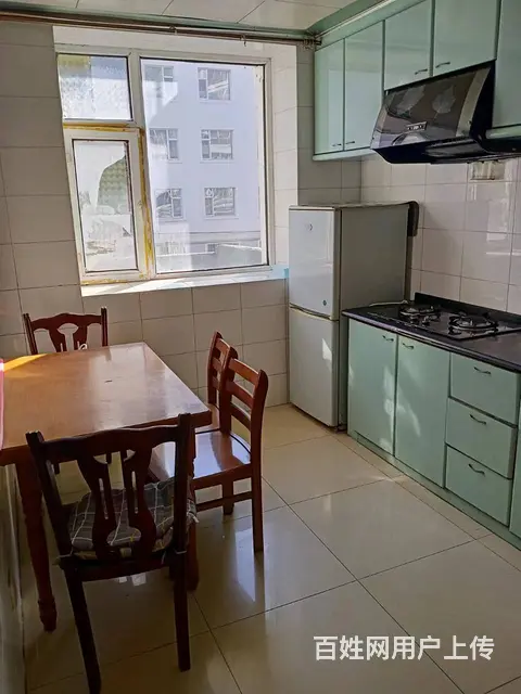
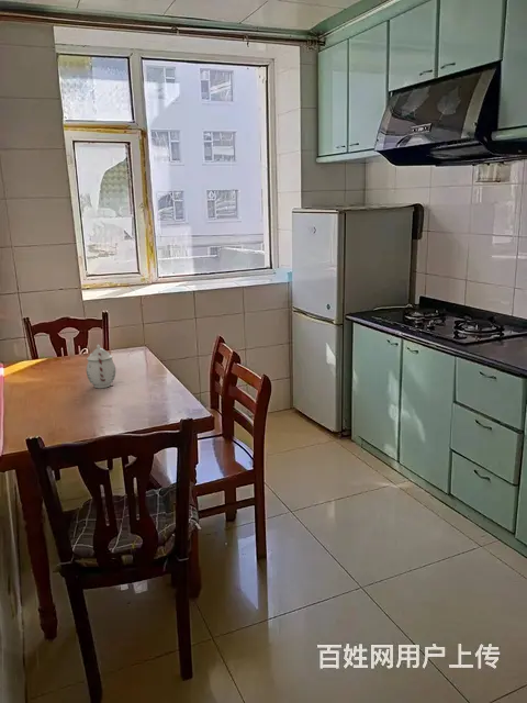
+ teapot [86,344,116,389]
